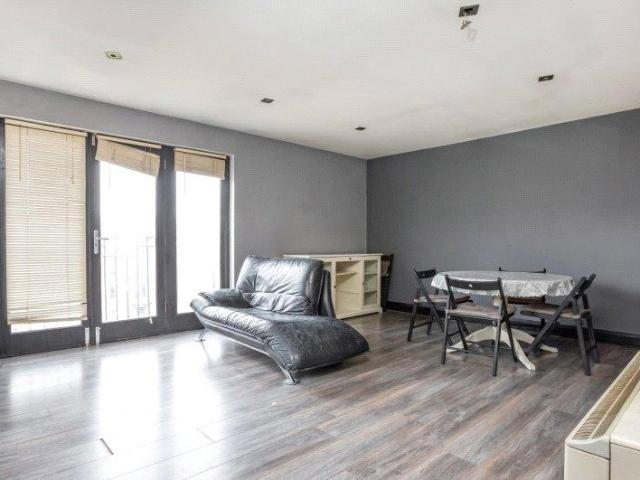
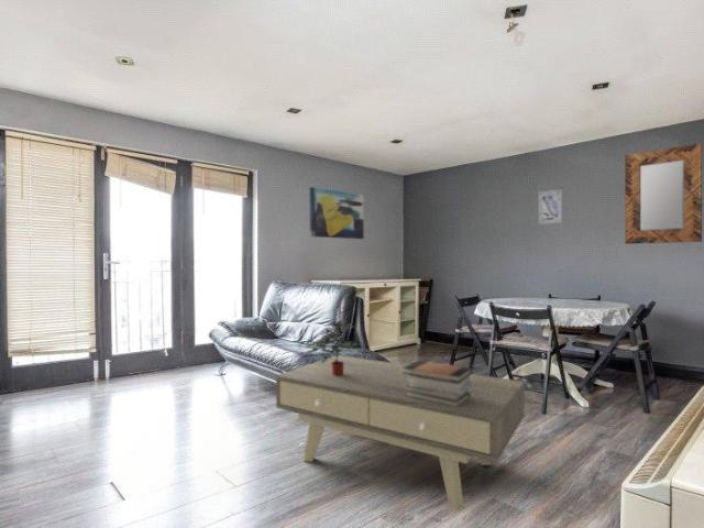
+ wall art [308,186,365,240]
+ coffee table [275,354,526,513]
+ wall art [538,188,563,226]
+ home mirror [624,142,703,245]
+ potted plant [302,320,359,376]
+ book stack [403,360,473,407]
